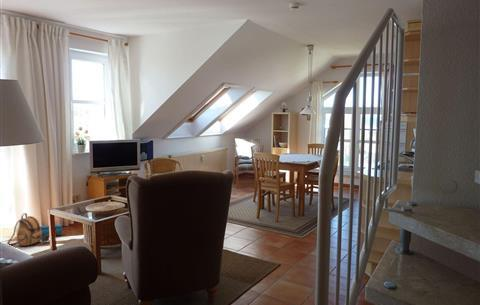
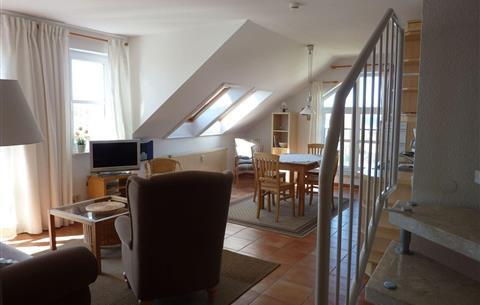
- backpack [6,212,63,247]
